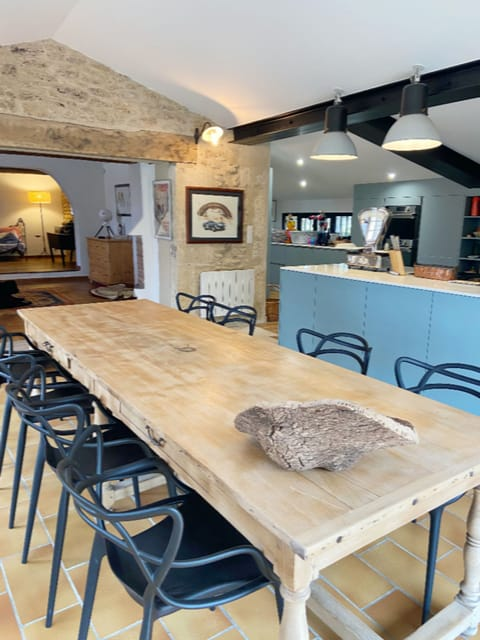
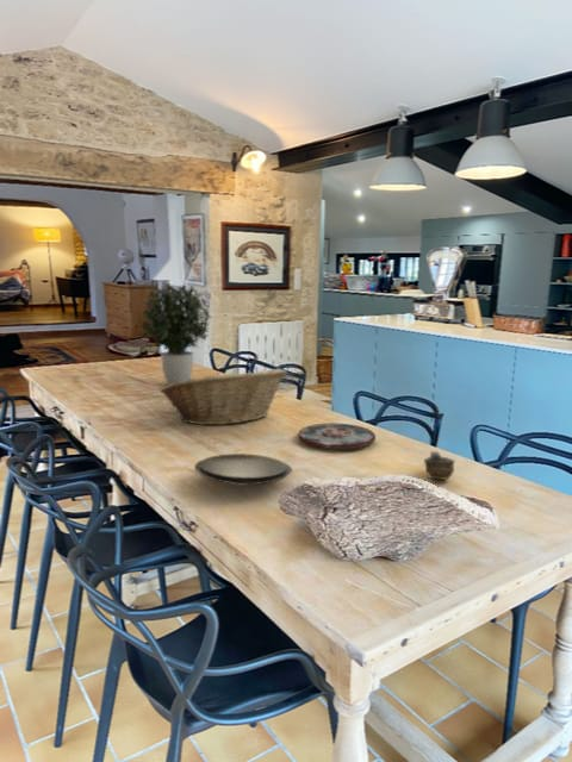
+ plate [193,452,293,486]
+ cup [423,450,456,481]
+ fruit basket [158,367,288,426]
+ plate [297,421,377,450]
+ potted plant [142,282,213,386]
